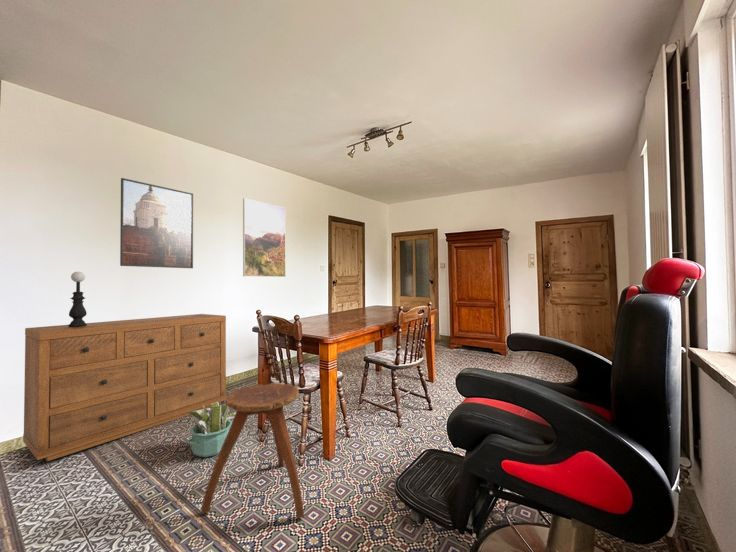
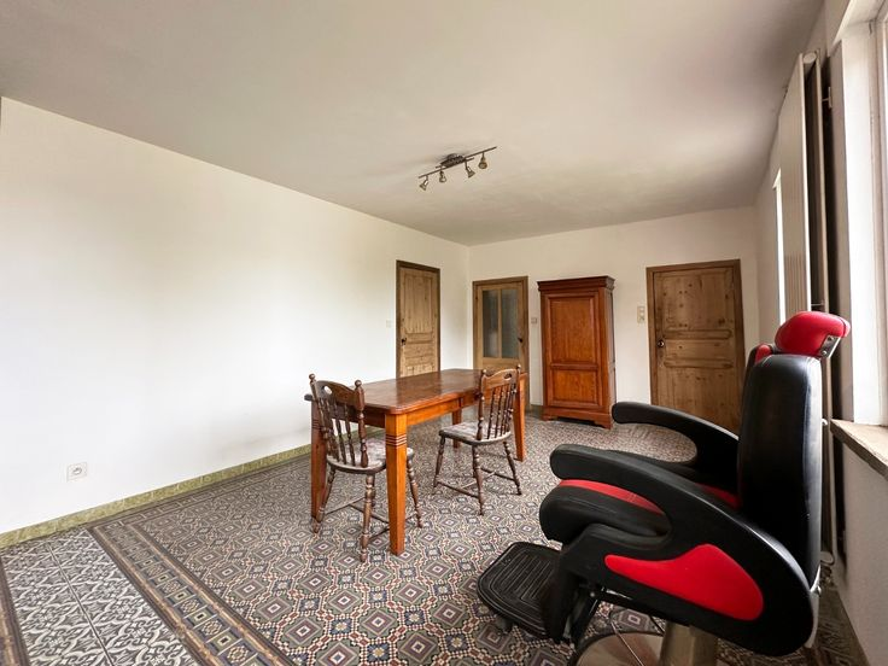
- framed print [119,177,194,269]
- stool [200,382,305,519]
- dresser [22,313,227,462]
- decorative plant [186,402,236,458]
- table lamp [67,271,88,327]
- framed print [242,197,287,278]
